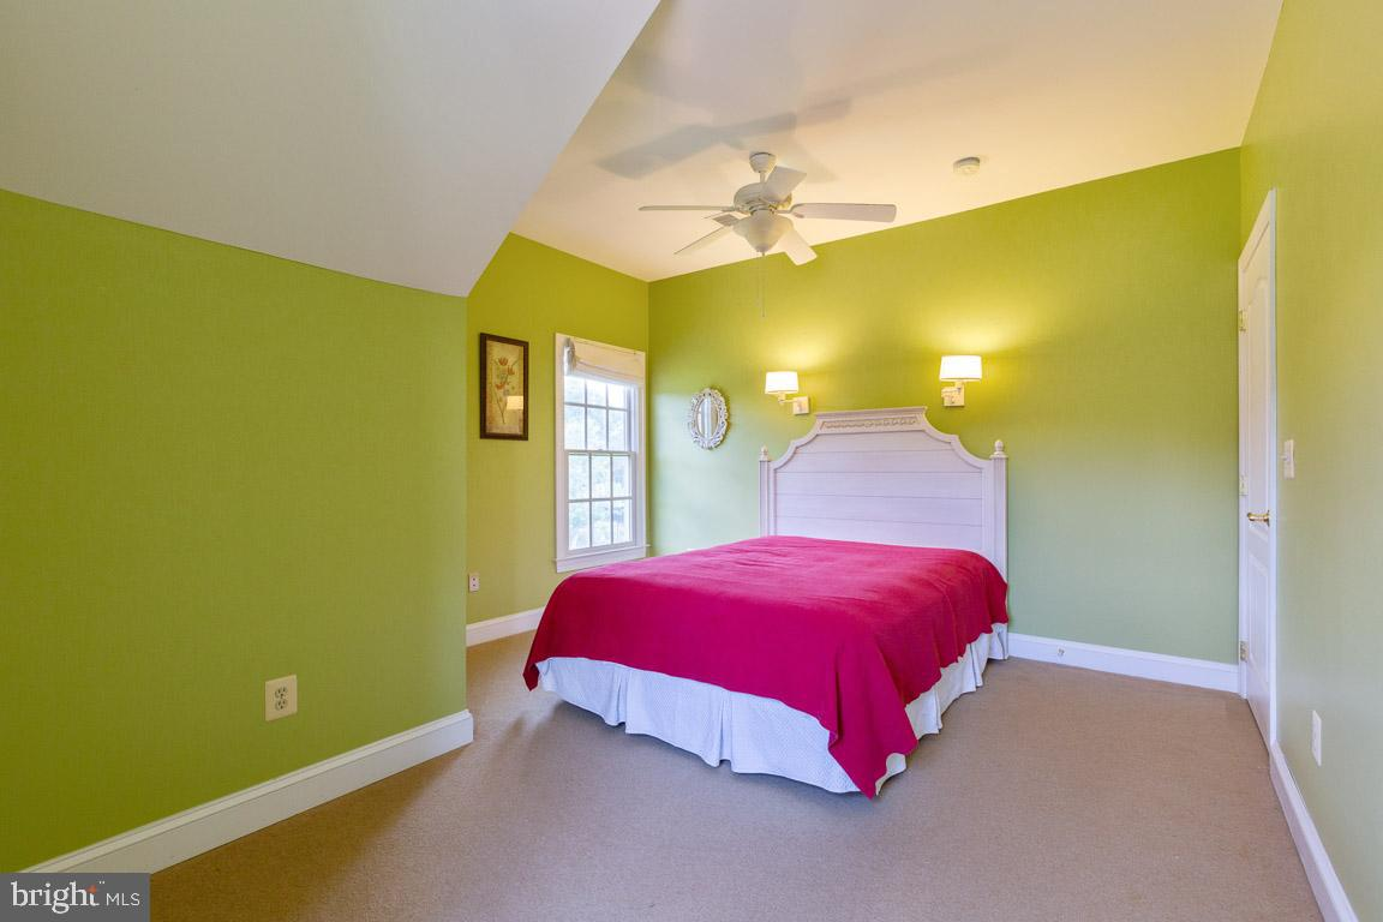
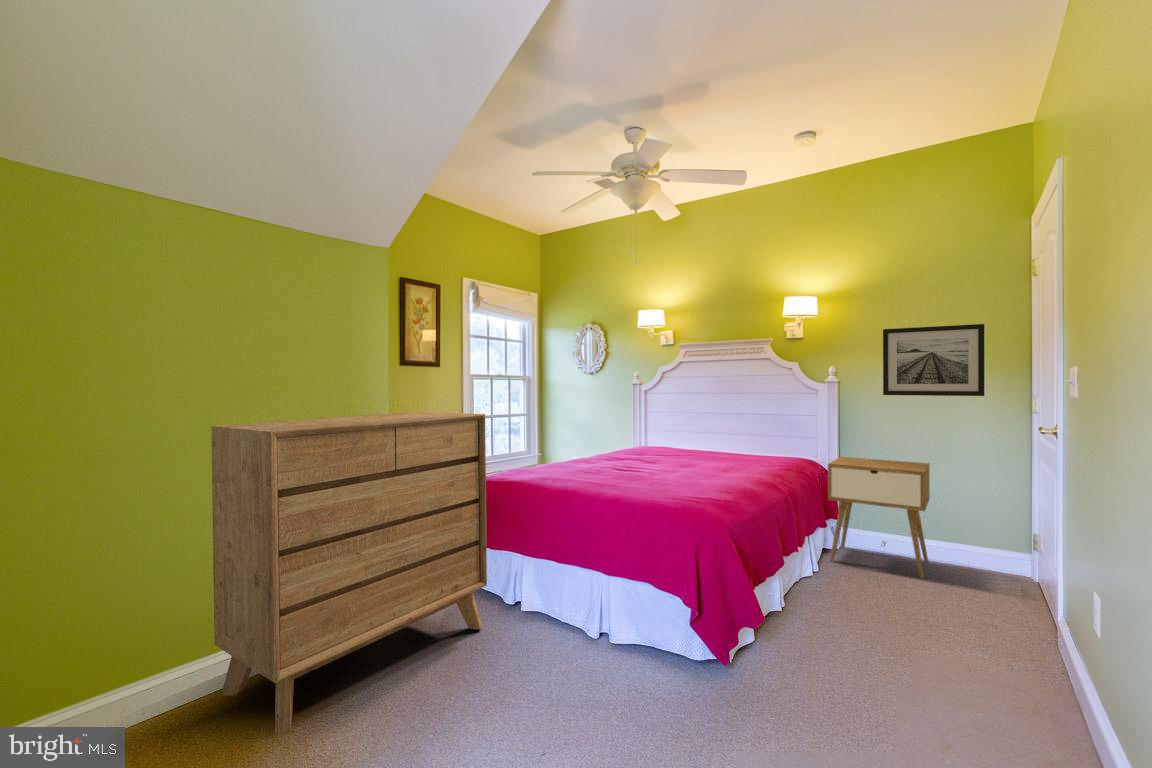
+ dresser [210,410,488,736]
+ nightstand [827,456,931,579]
+ wall art [882,323,985,397]
